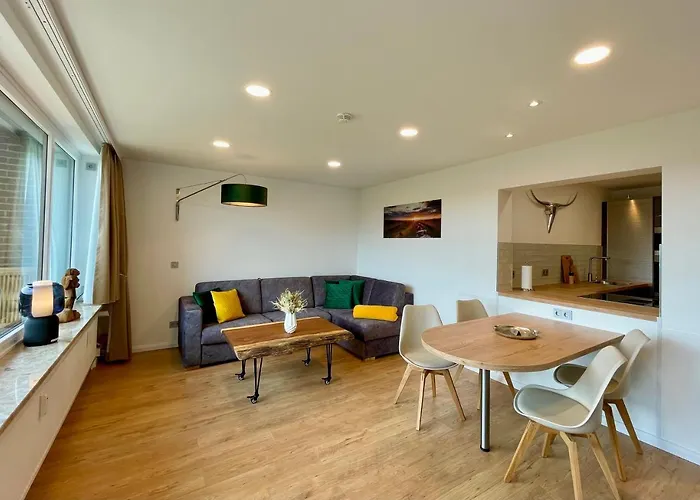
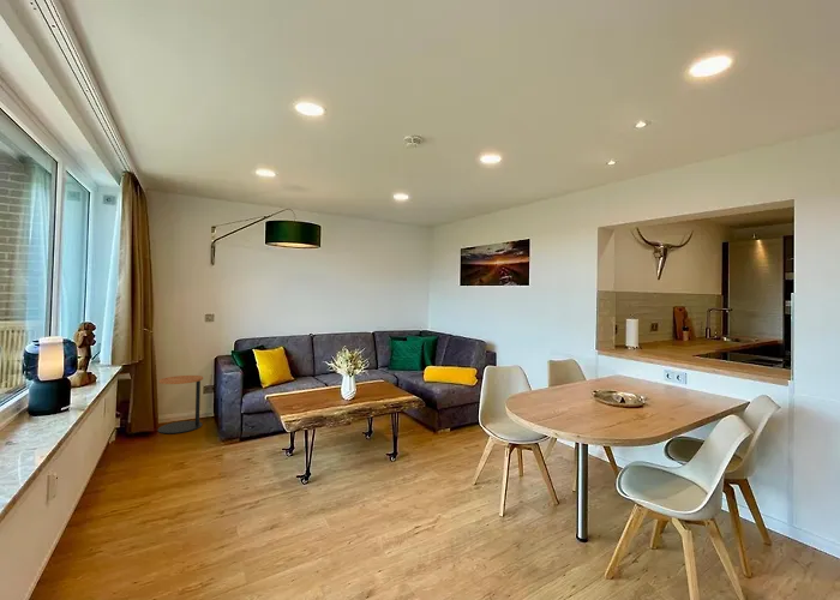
+ side table [157,374,204,434]
